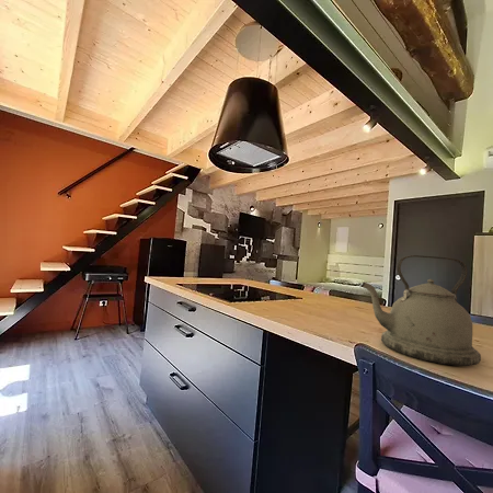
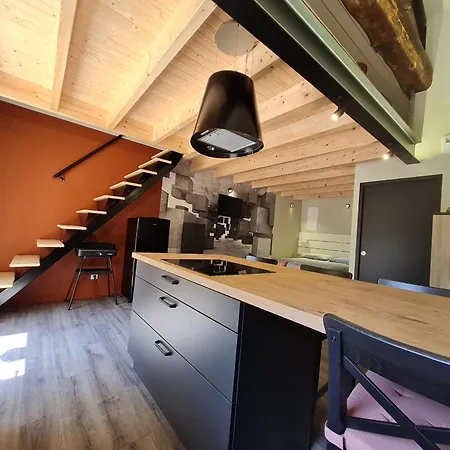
- kettle [360,254,482,367]
